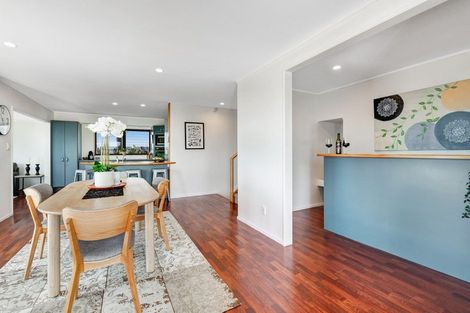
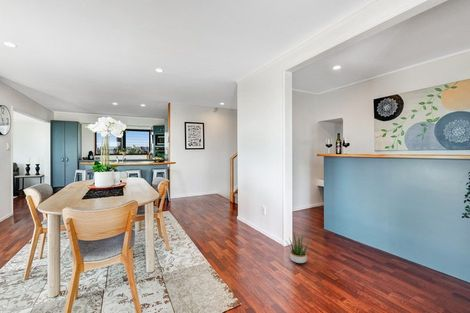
+ potted plant [284,232,312,264]
